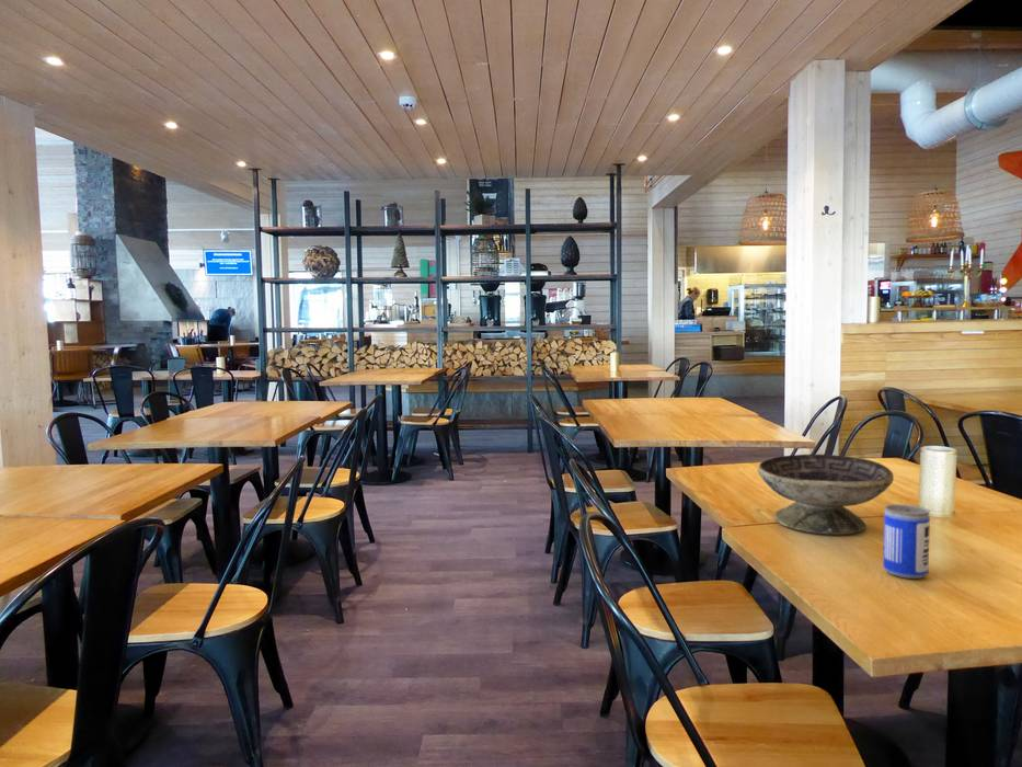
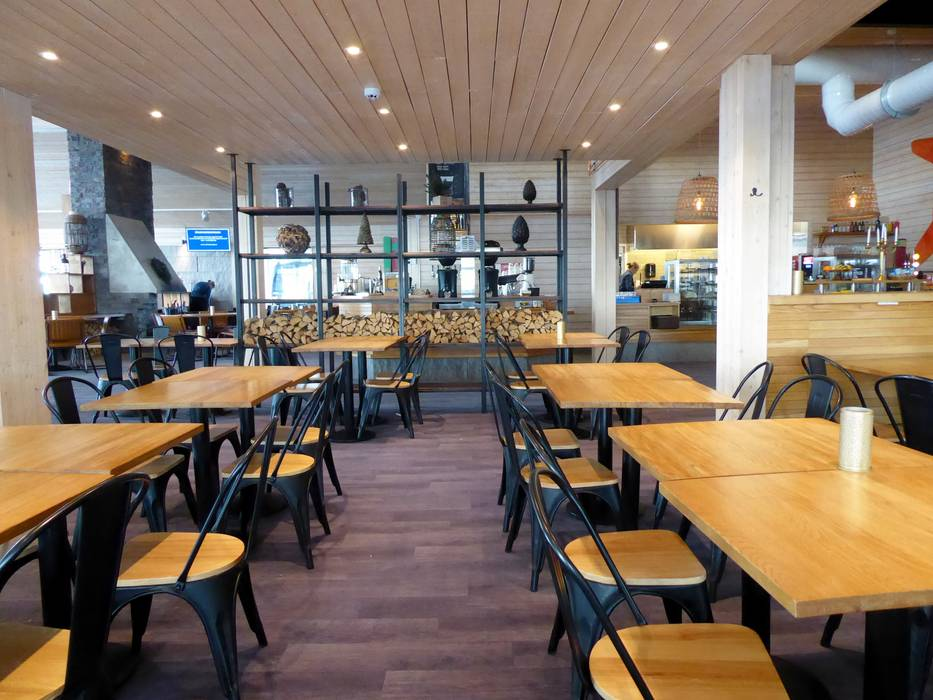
- decorative bowl [757,454,895,536]
- beer can [882,503,931,580]
